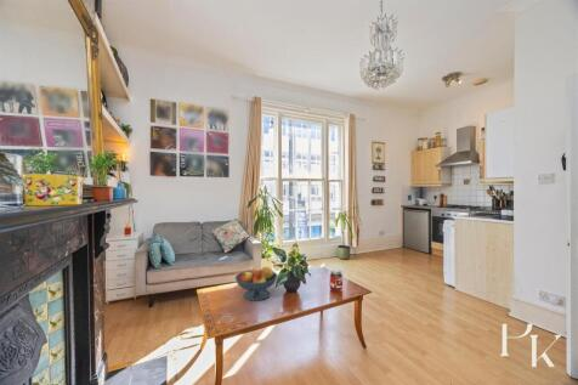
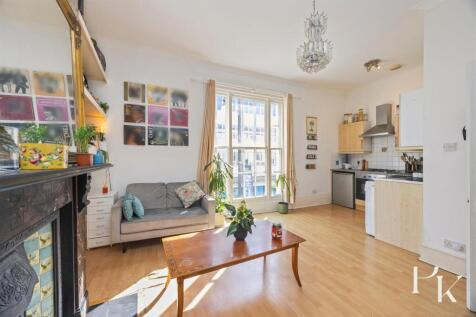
- fruit bowl [234,266,279,302]
